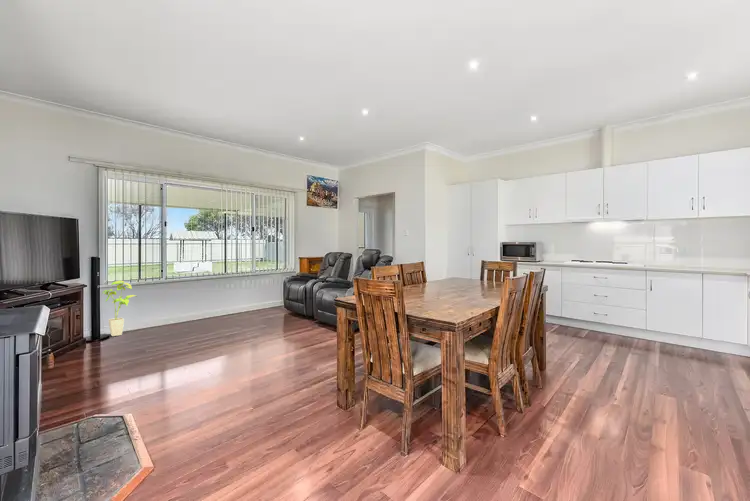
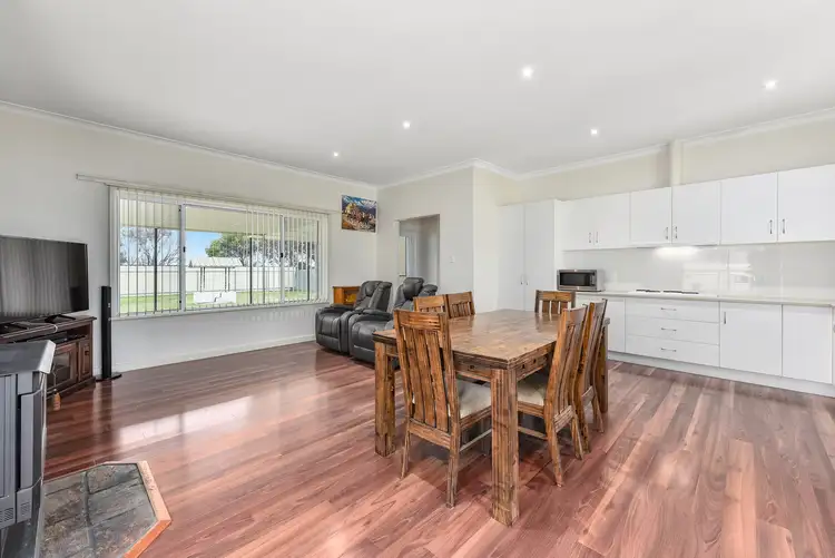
- house plant [101,280,138,337]
